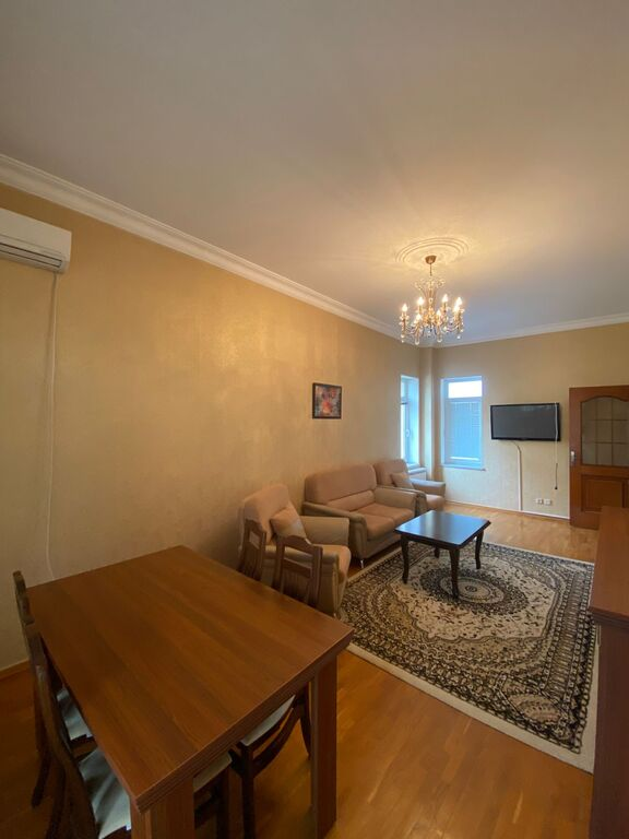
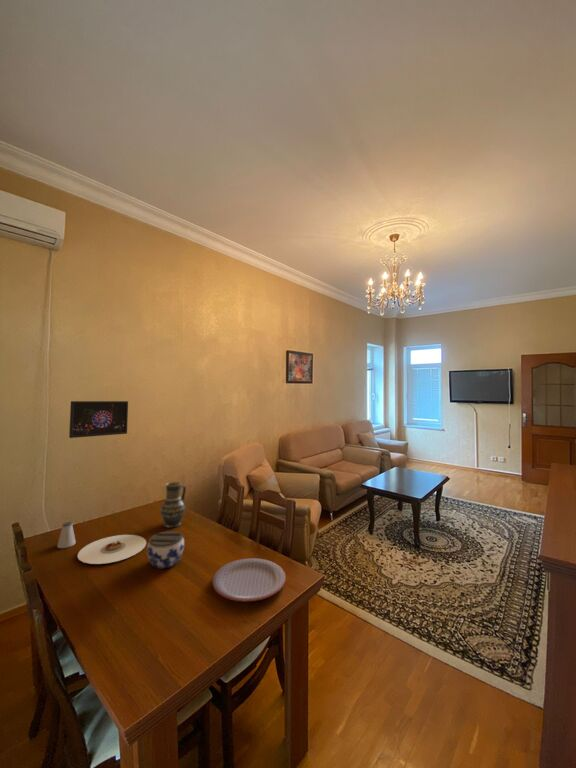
+ plate [211,557,287,603]
+ saltshaker [56,521,77,549]
+ plate [76,534,147,565]
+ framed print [68,400,129,439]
+ vase [159,481,187,529]
+ jar [146,530,185,570]
